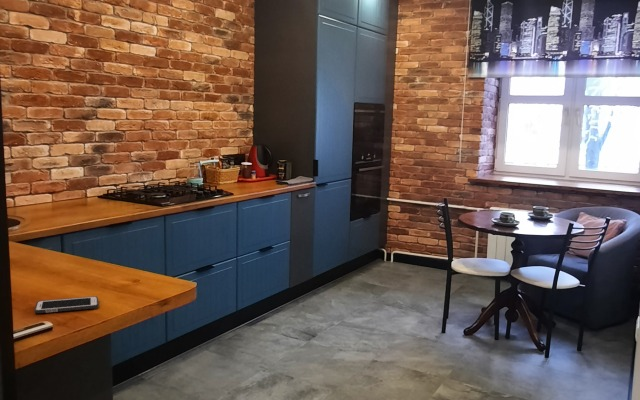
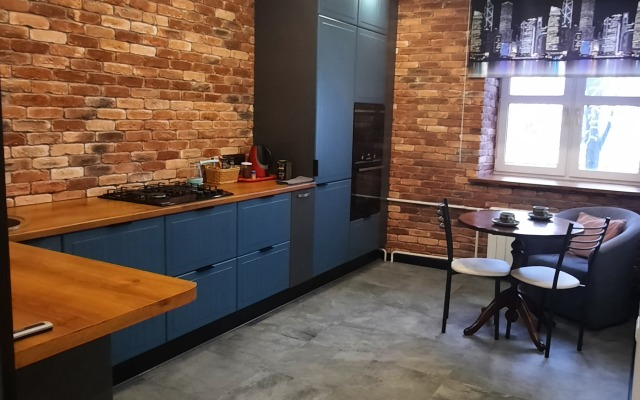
- cell phone [34,295,99,314]
